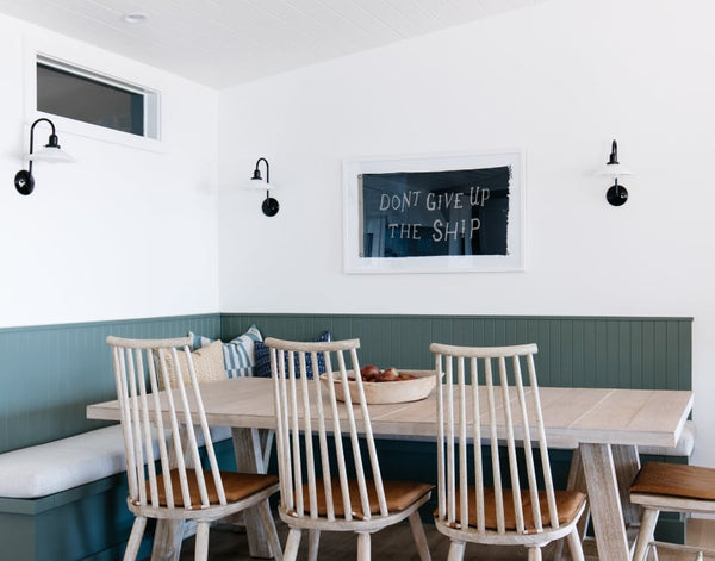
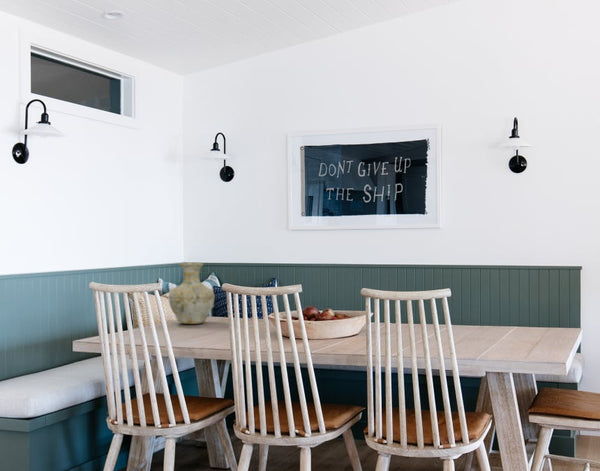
+ vase [167,261,216,325]
